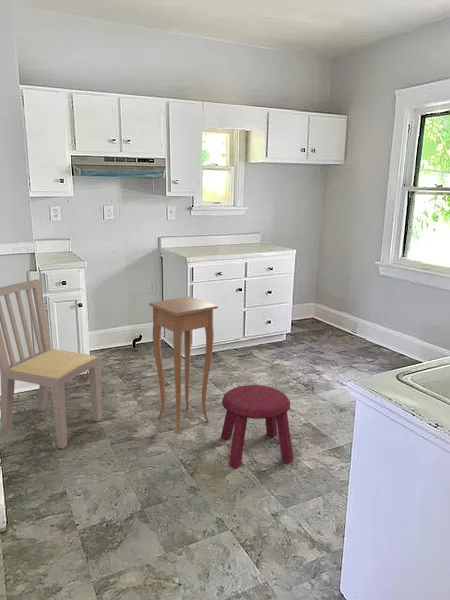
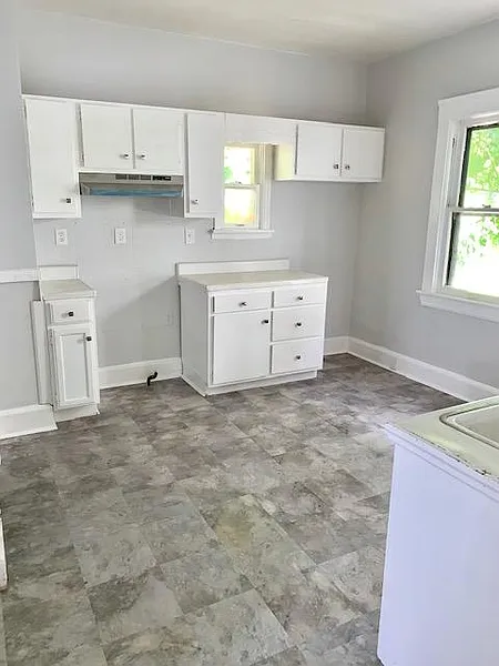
- stool [220,384,294,470]
- dining chair [0,278,103,450]
- side table [148,296,219,434]
